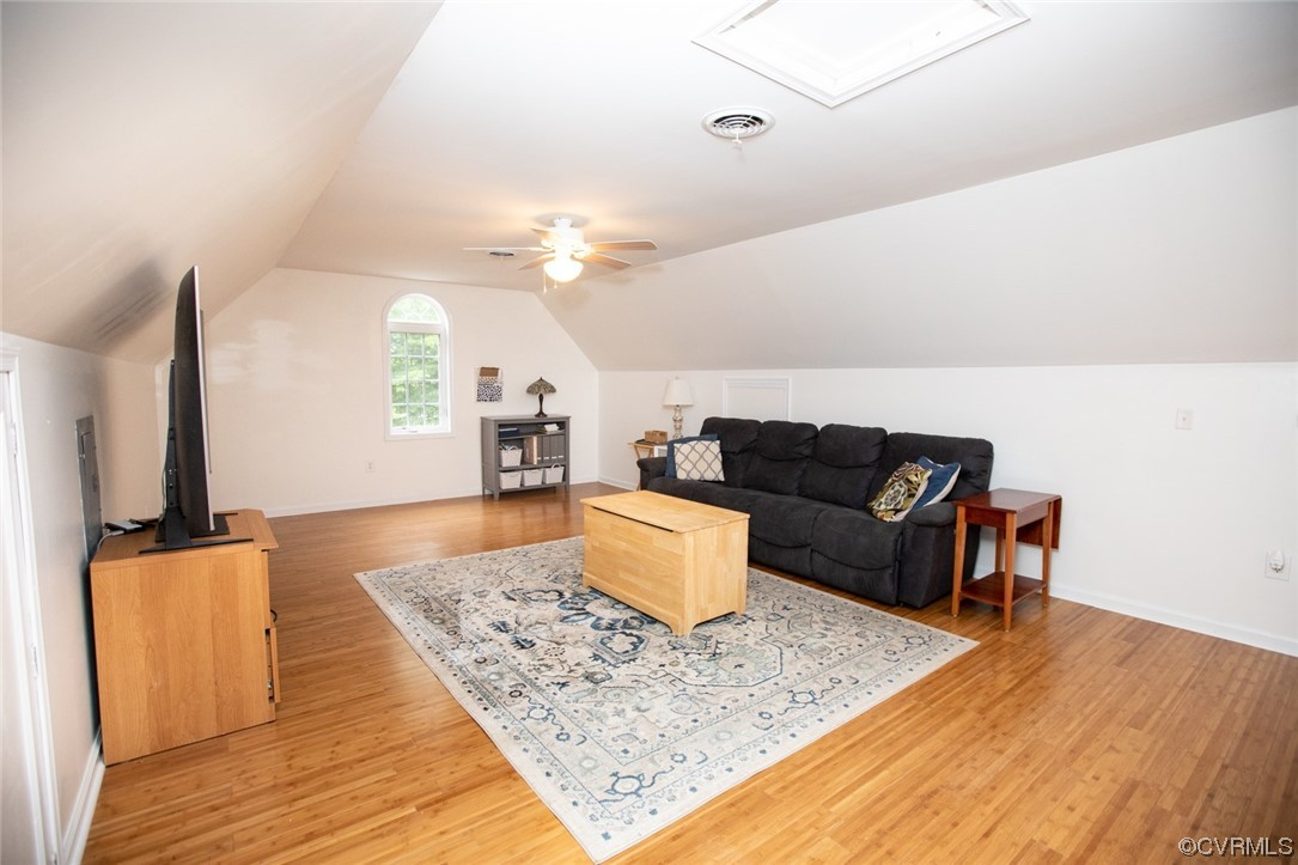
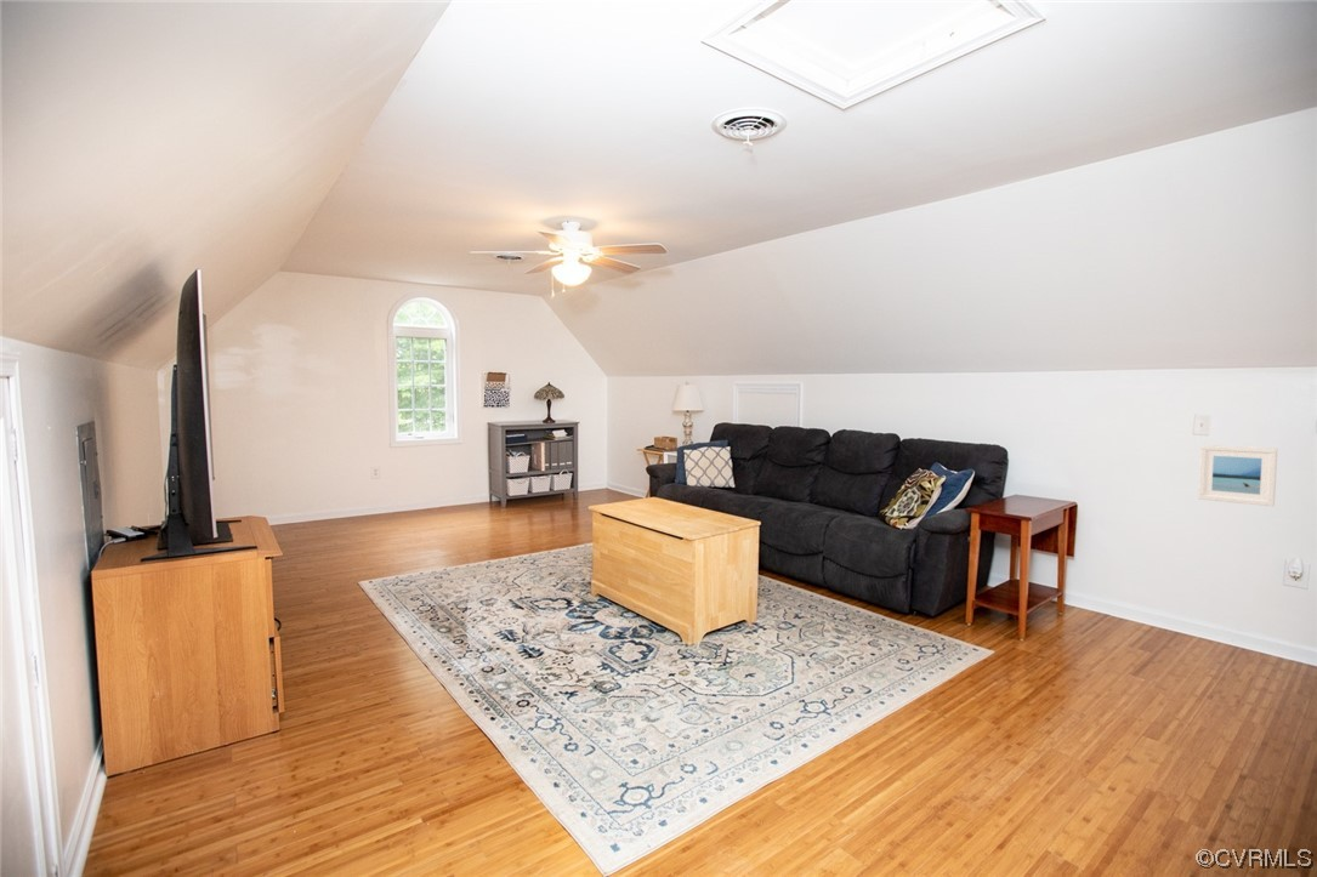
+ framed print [1197,444,1279,507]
